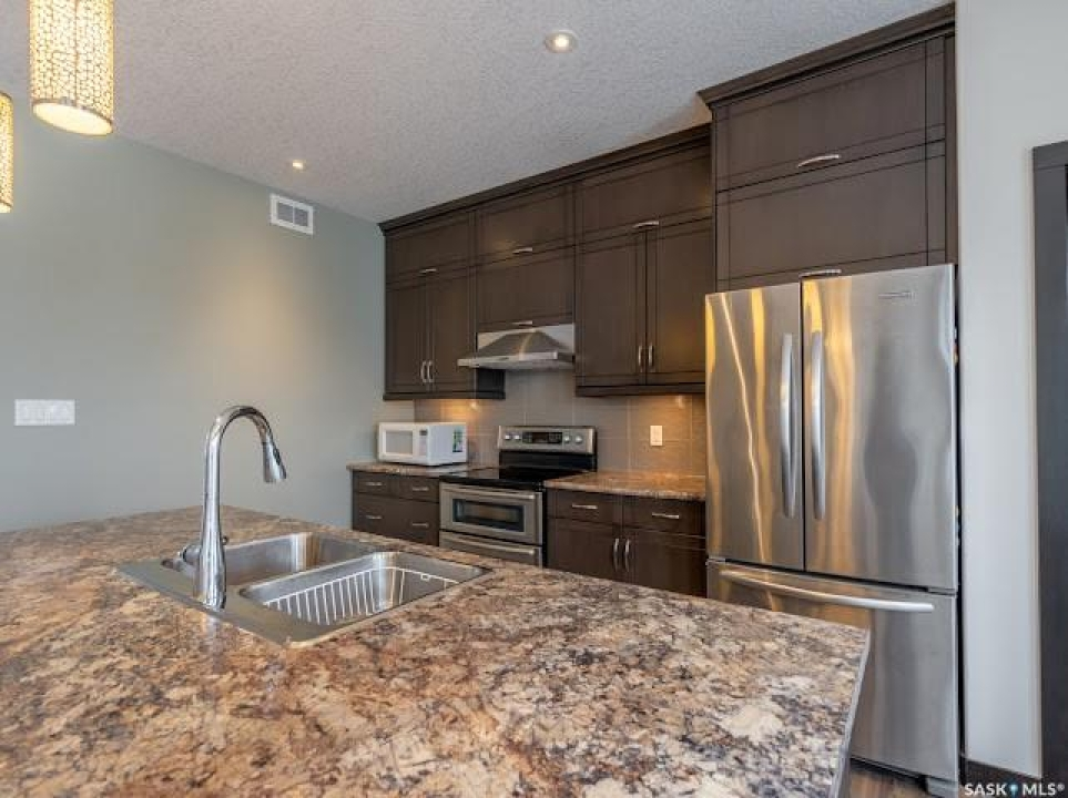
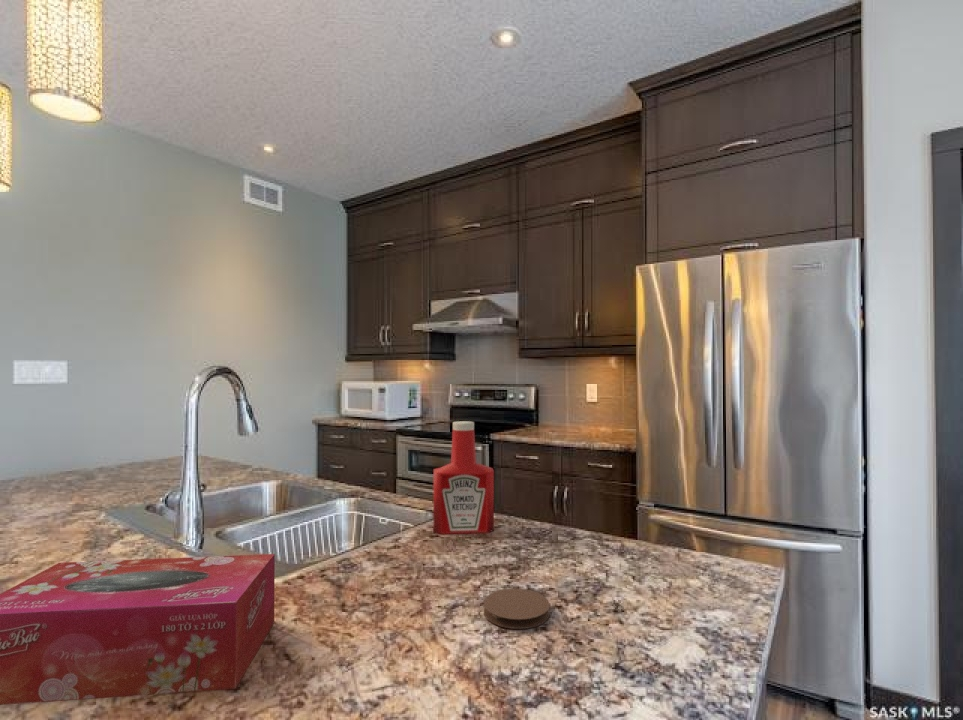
+ tissue box [0,553,276,706]
+ coaster [483,587,551,630]
+ soap bottle [433,420,495,535]
